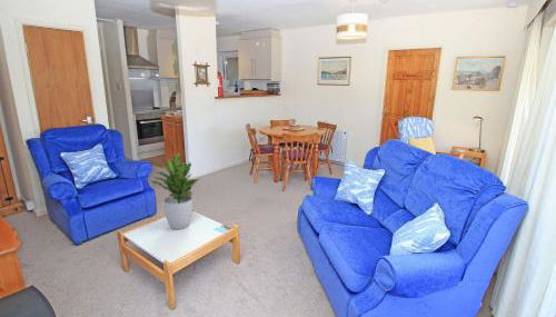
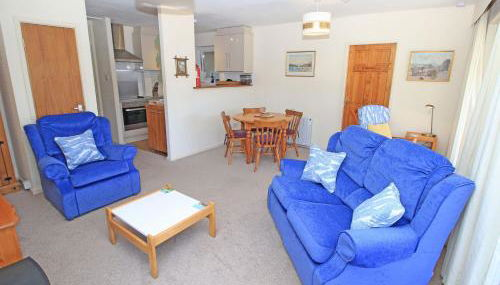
- potted plant [149,152,201,230]
